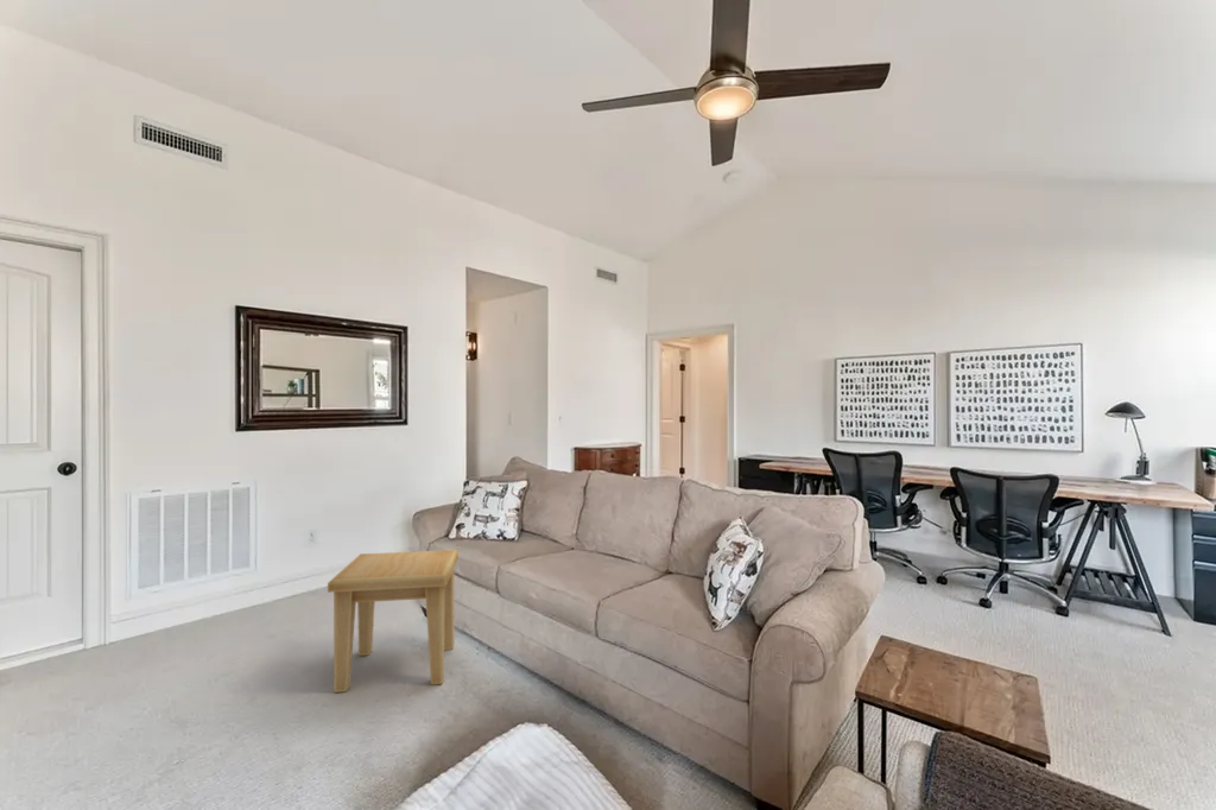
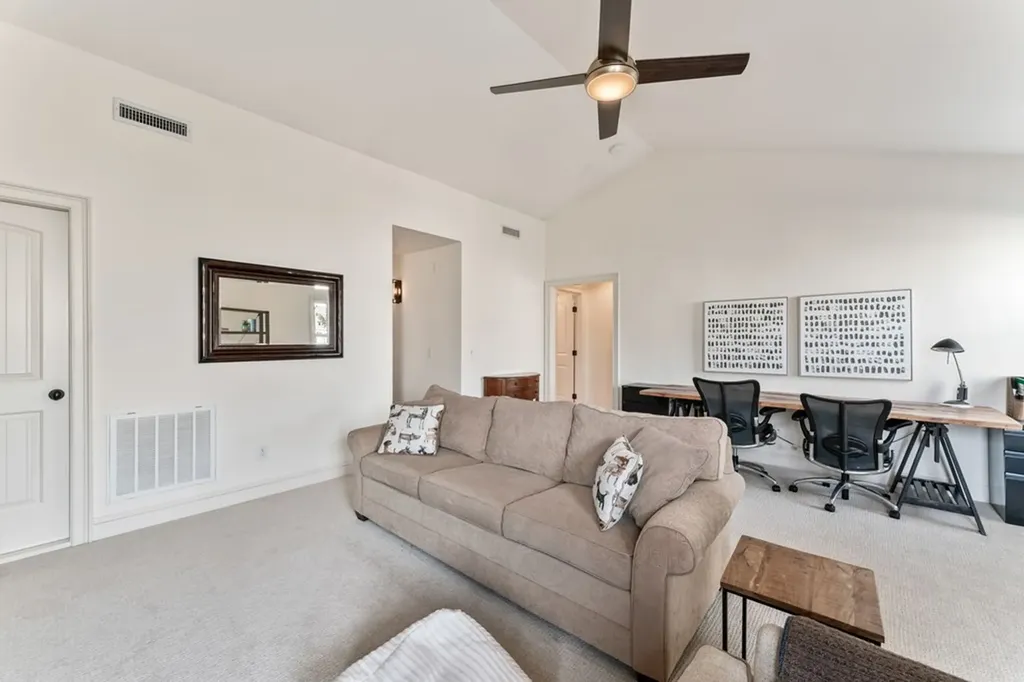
- side table [327,549,460,694]
